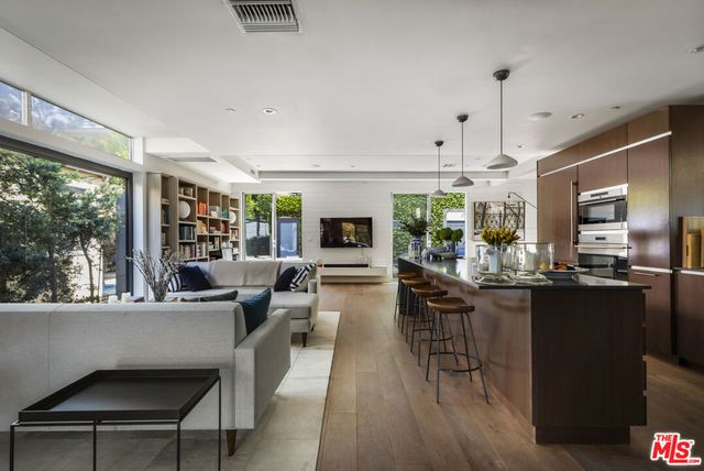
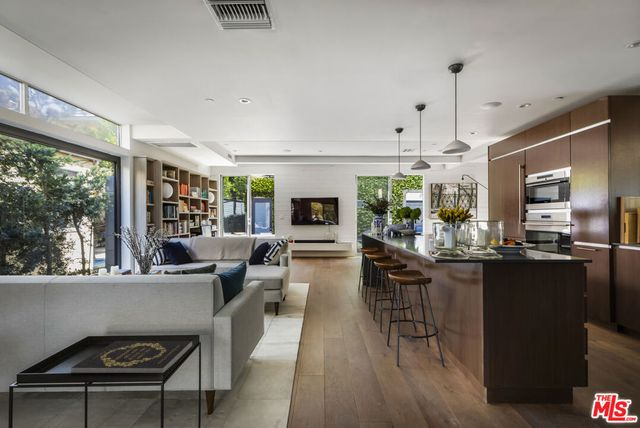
+ book [70,340,193,374]
